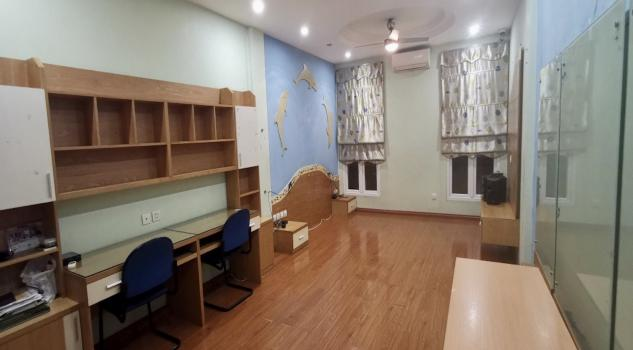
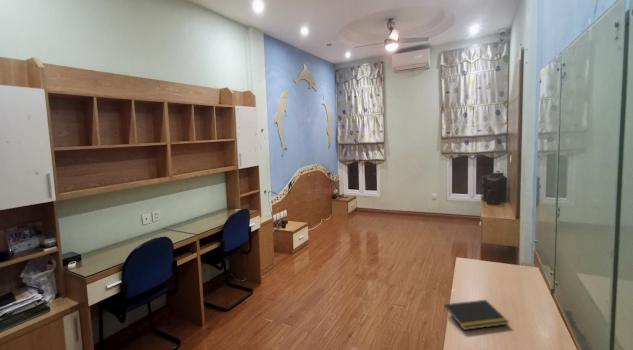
+ notepad [443,299,510,331]
